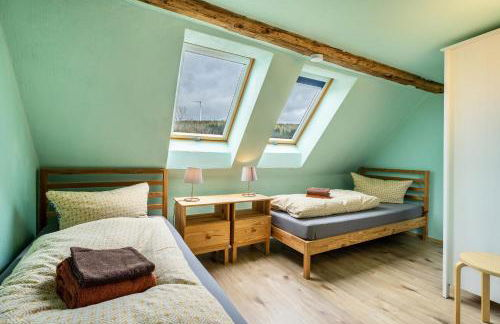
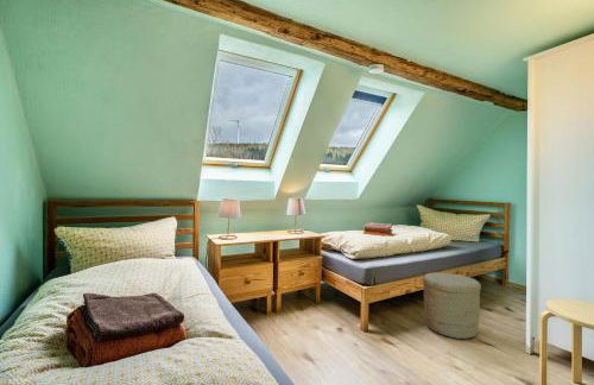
+ woven basket [422,272,482,340]
